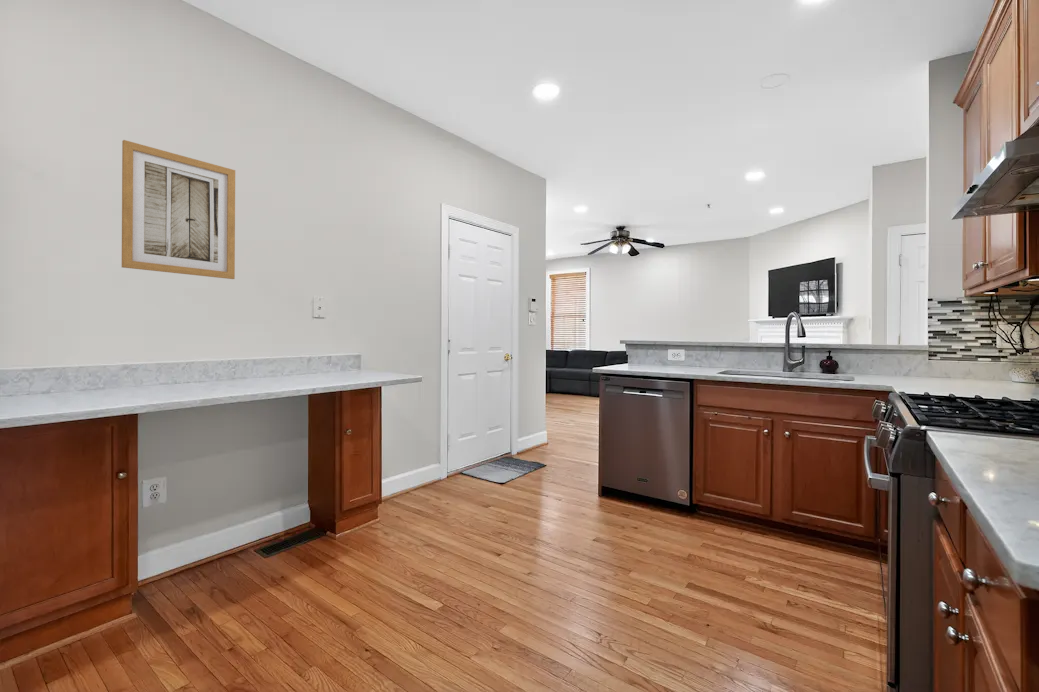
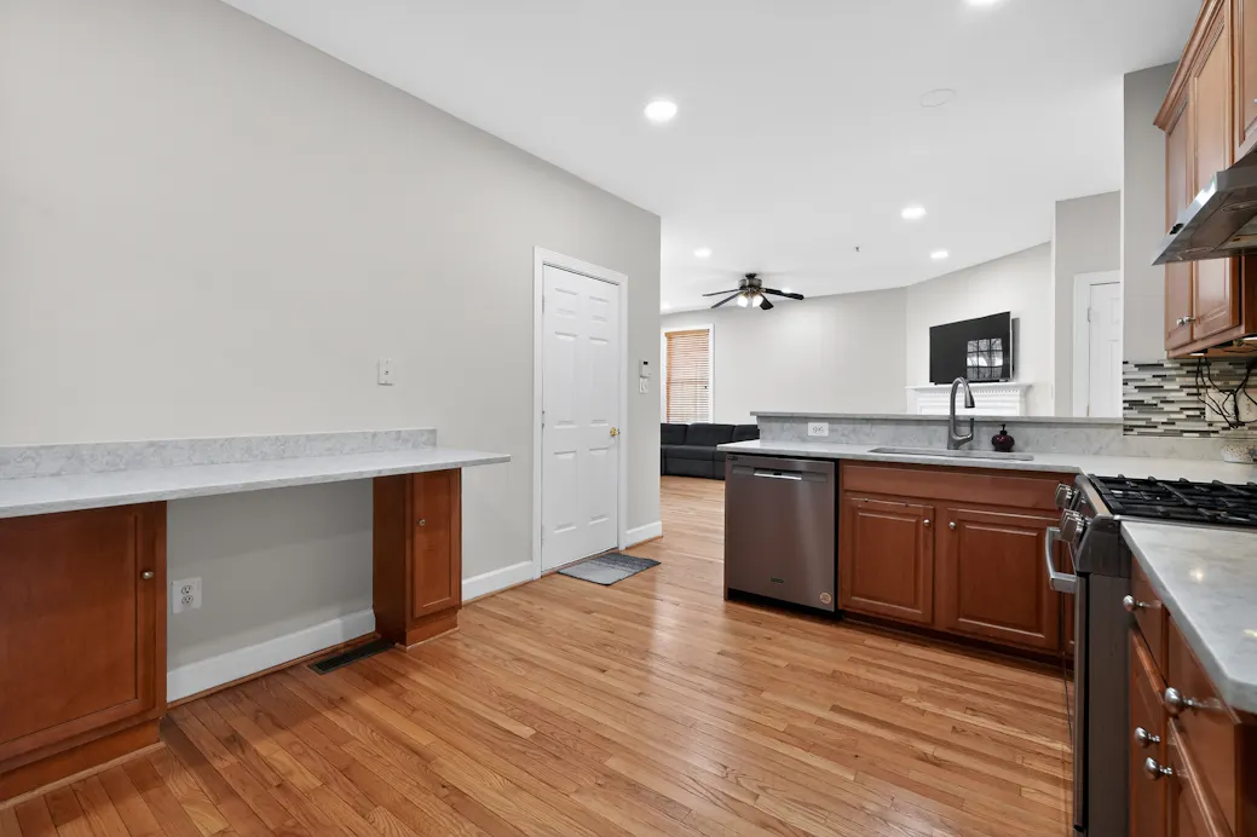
- wall art [121,139,236,280]
